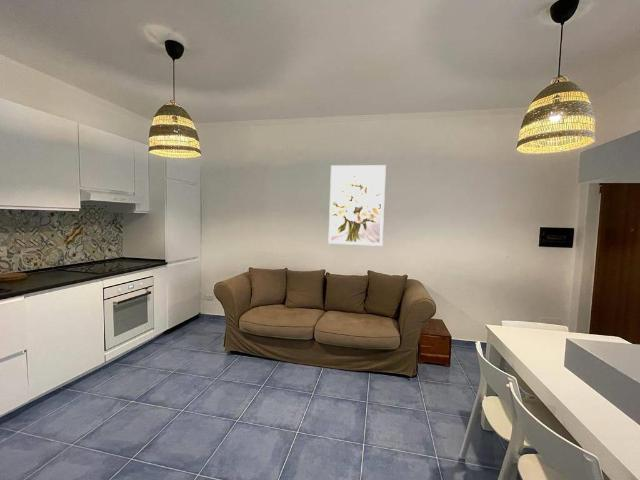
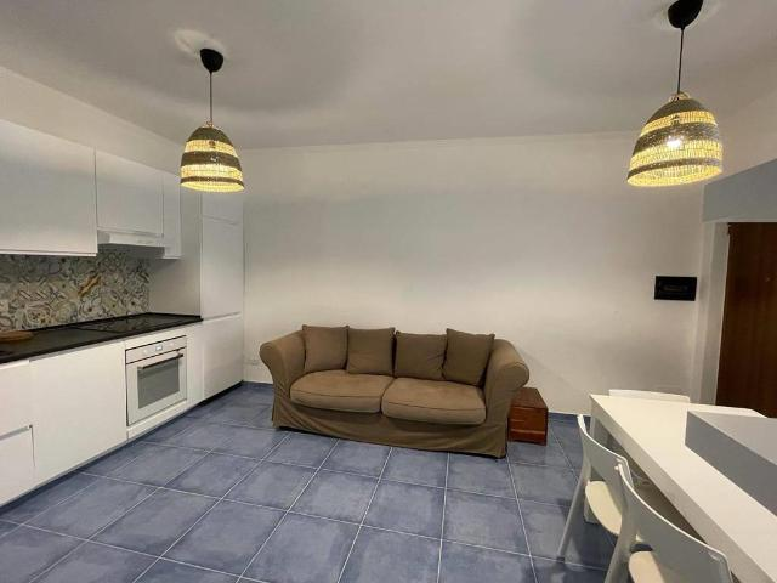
- wall art [327,164,387,247]
